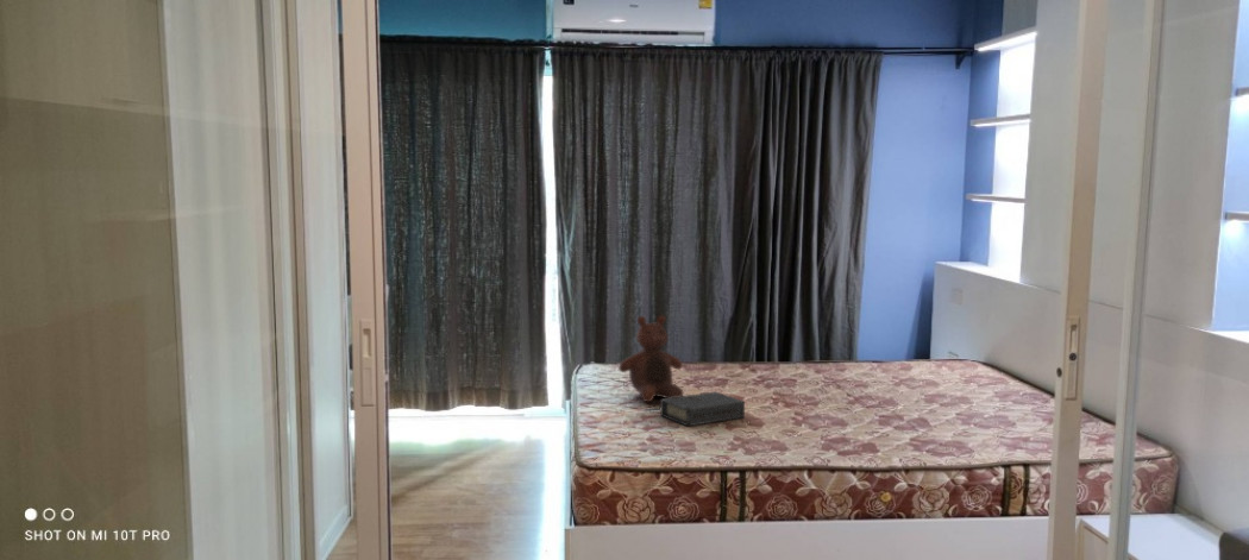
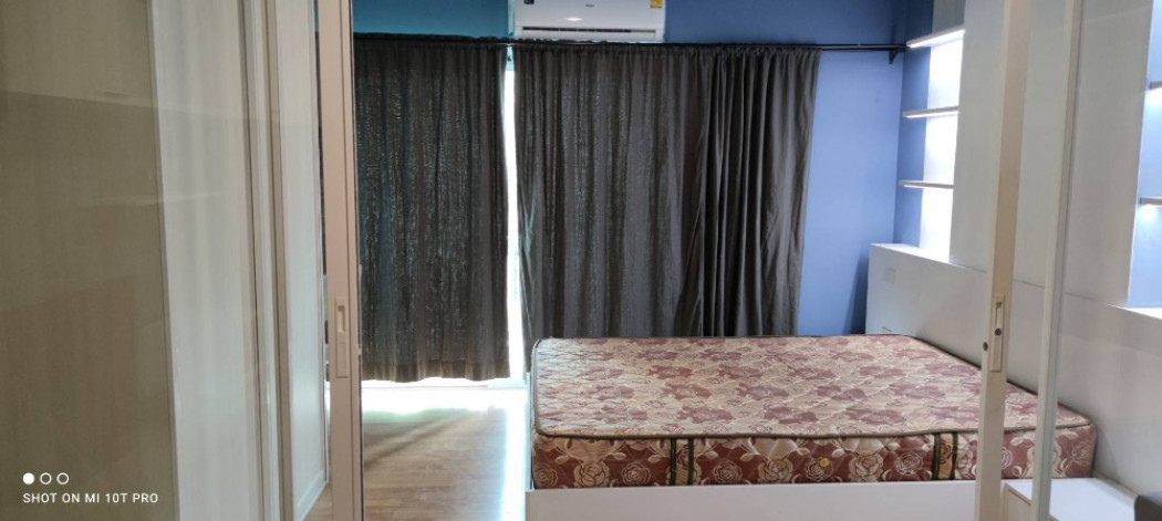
- book [659,390,746,427]
- stuffed bear [617,314,684,403]
